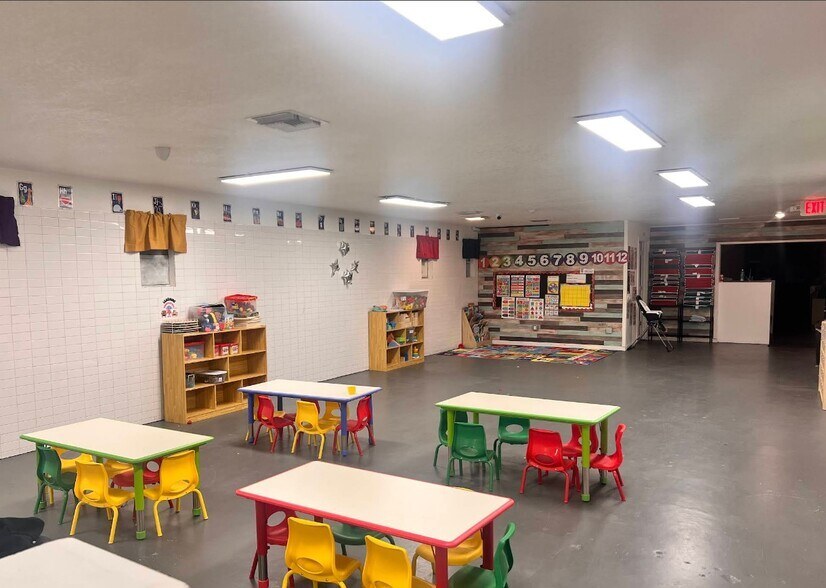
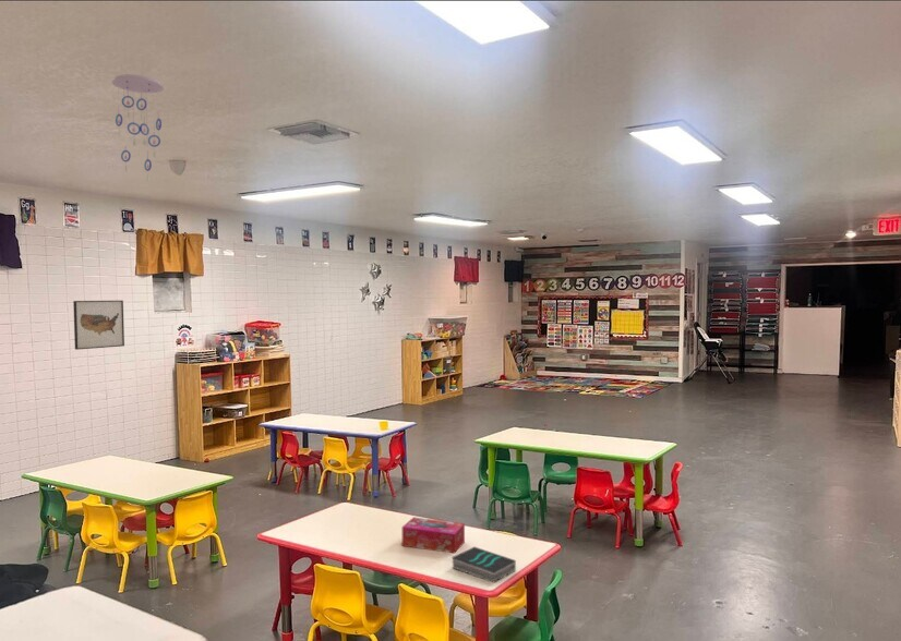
+ wall art [72,300,125,351]
+ tissue box [400,516,466,554]
+ ceiling mobile [111,73,165,182]
+ book [450,546,517,583]
